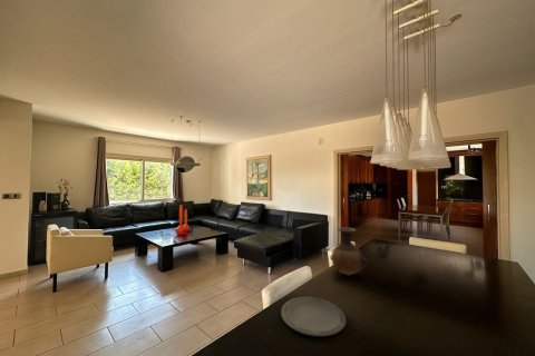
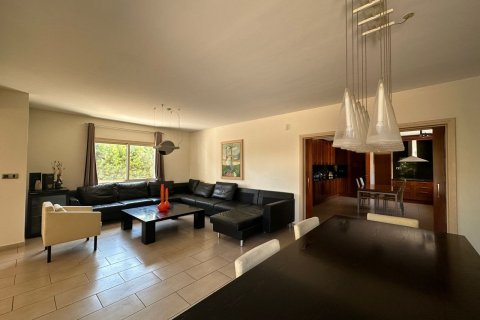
- vase [329,227,369,277]
- plate [280,296,348,337]
